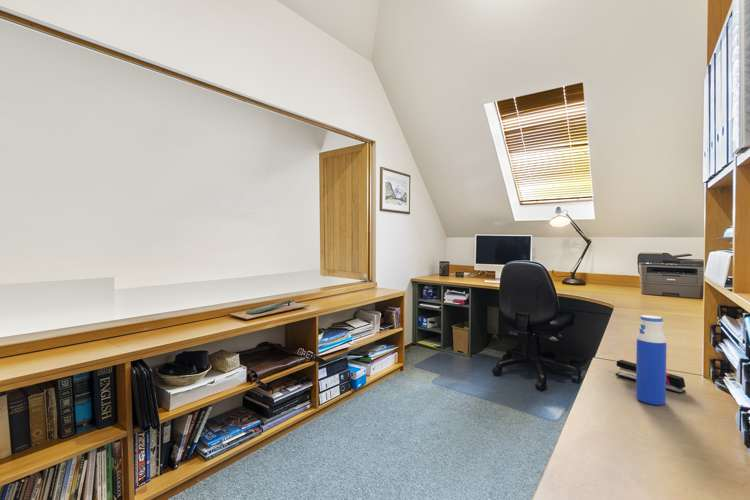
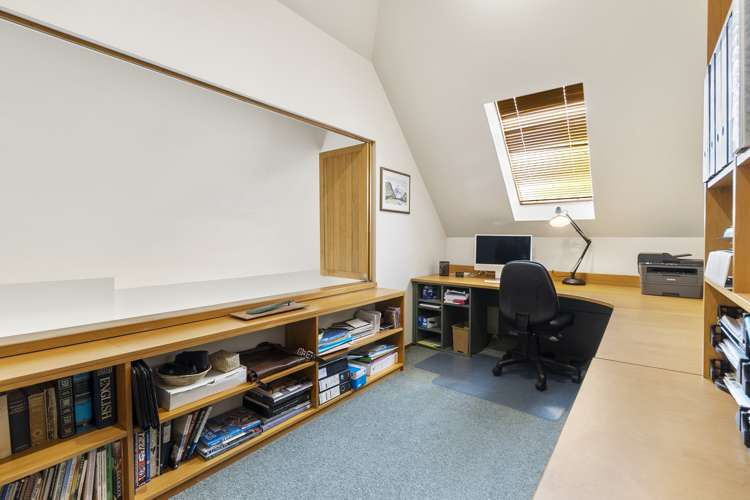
- water bottle [635,314,667,406]
- stapler [615,359,686,395]
